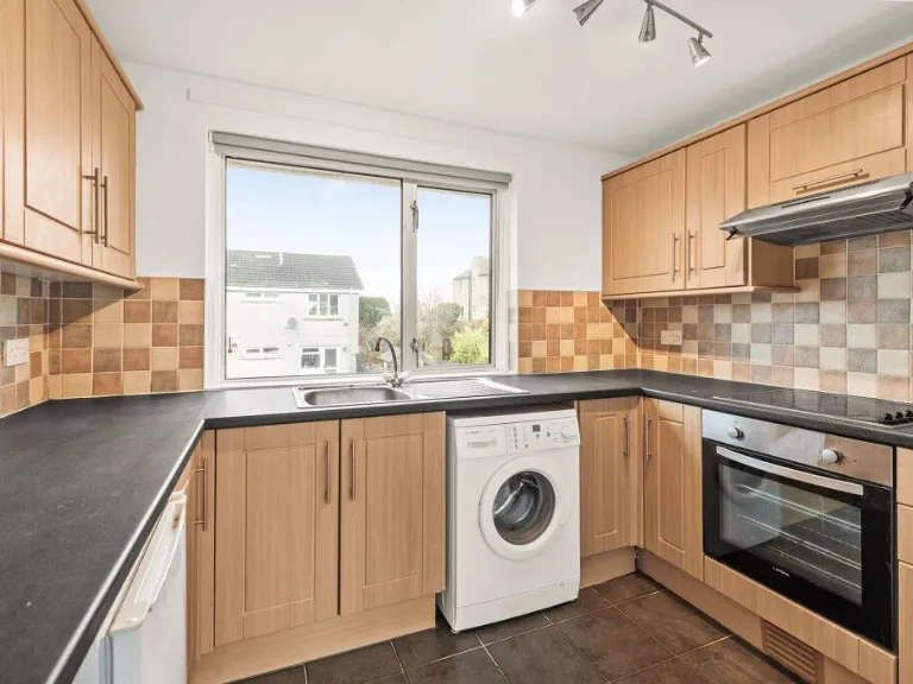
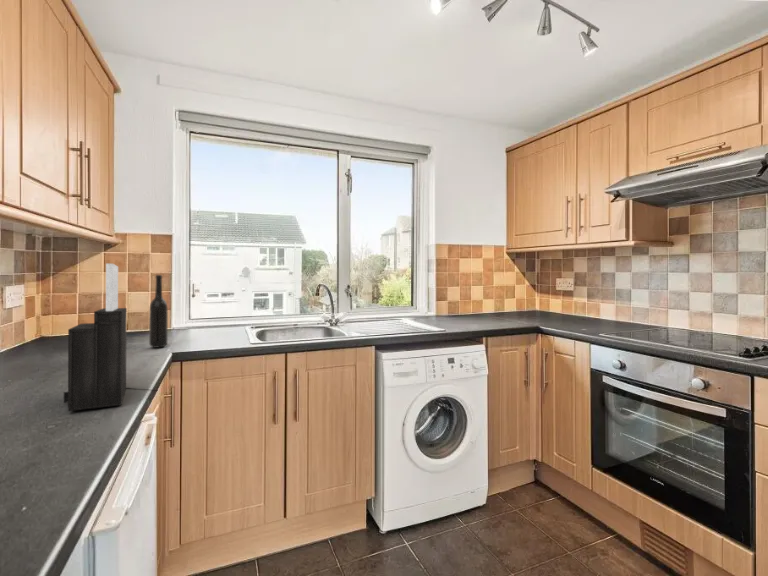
+ bottle [148,274,169,349]
+ knife block [63,263,128,412]
